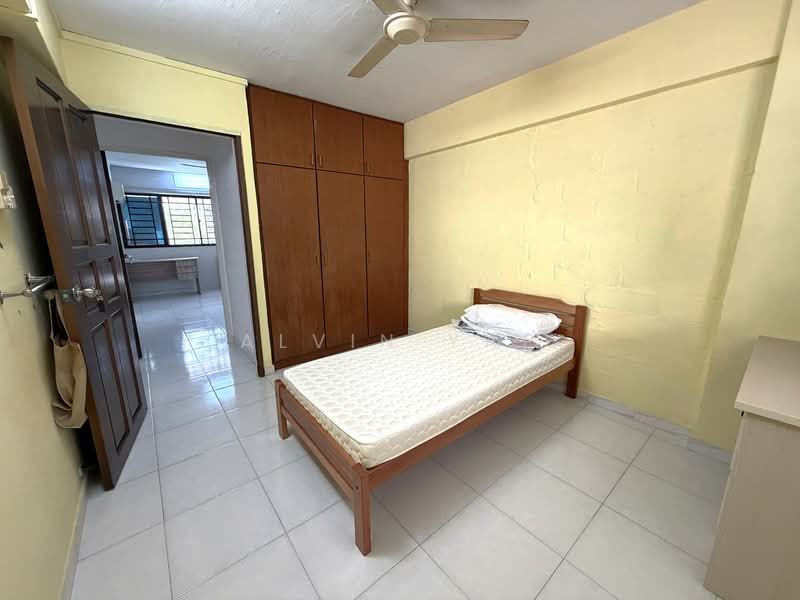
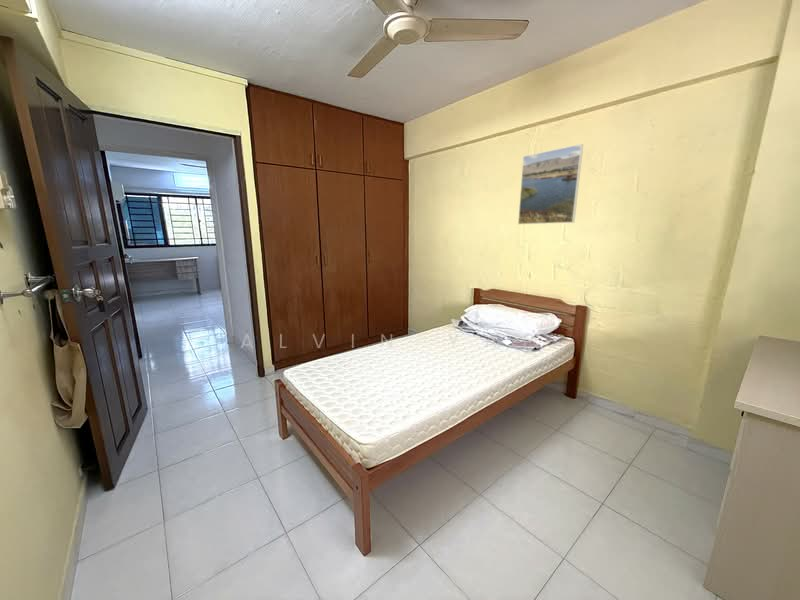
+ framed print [517,143,584,225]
